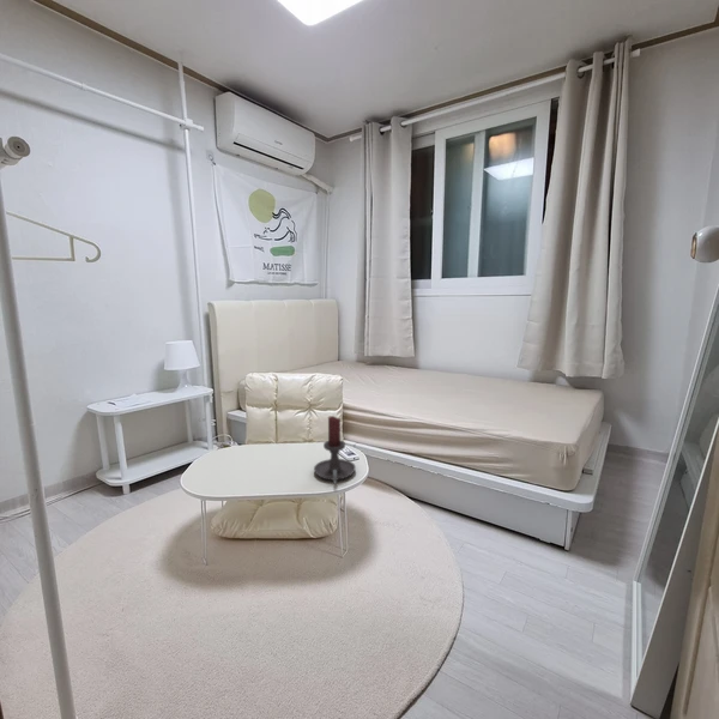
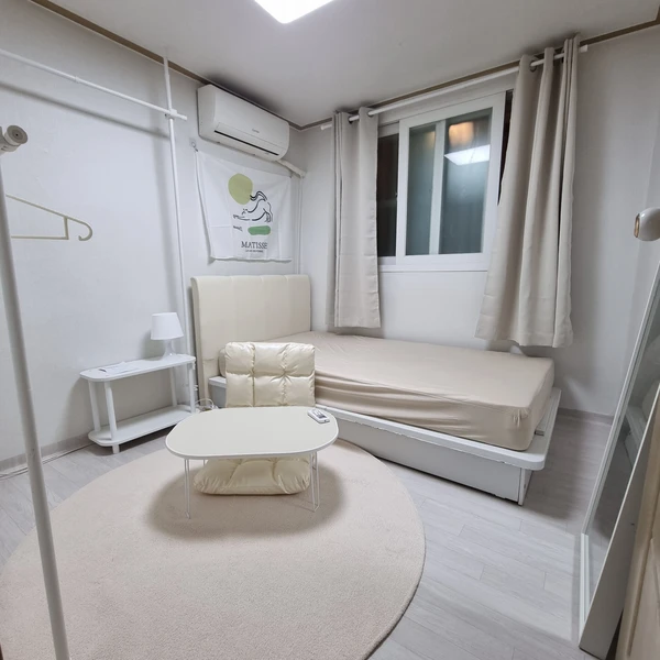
- candle holder [313,415,357,485]
